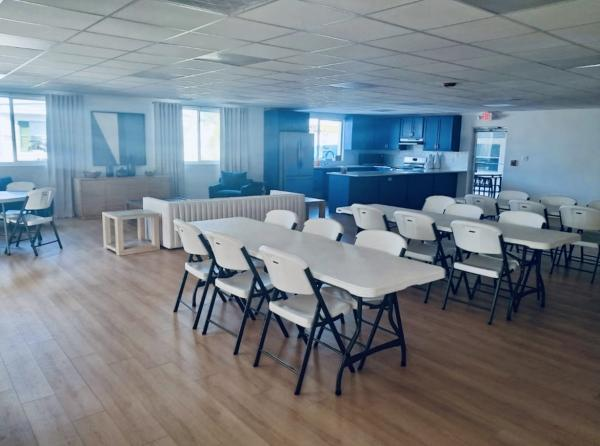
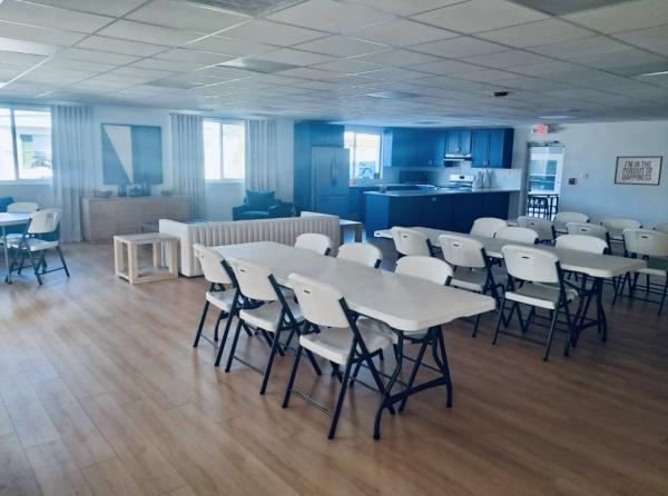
+ mirror [613,155,664,187]
